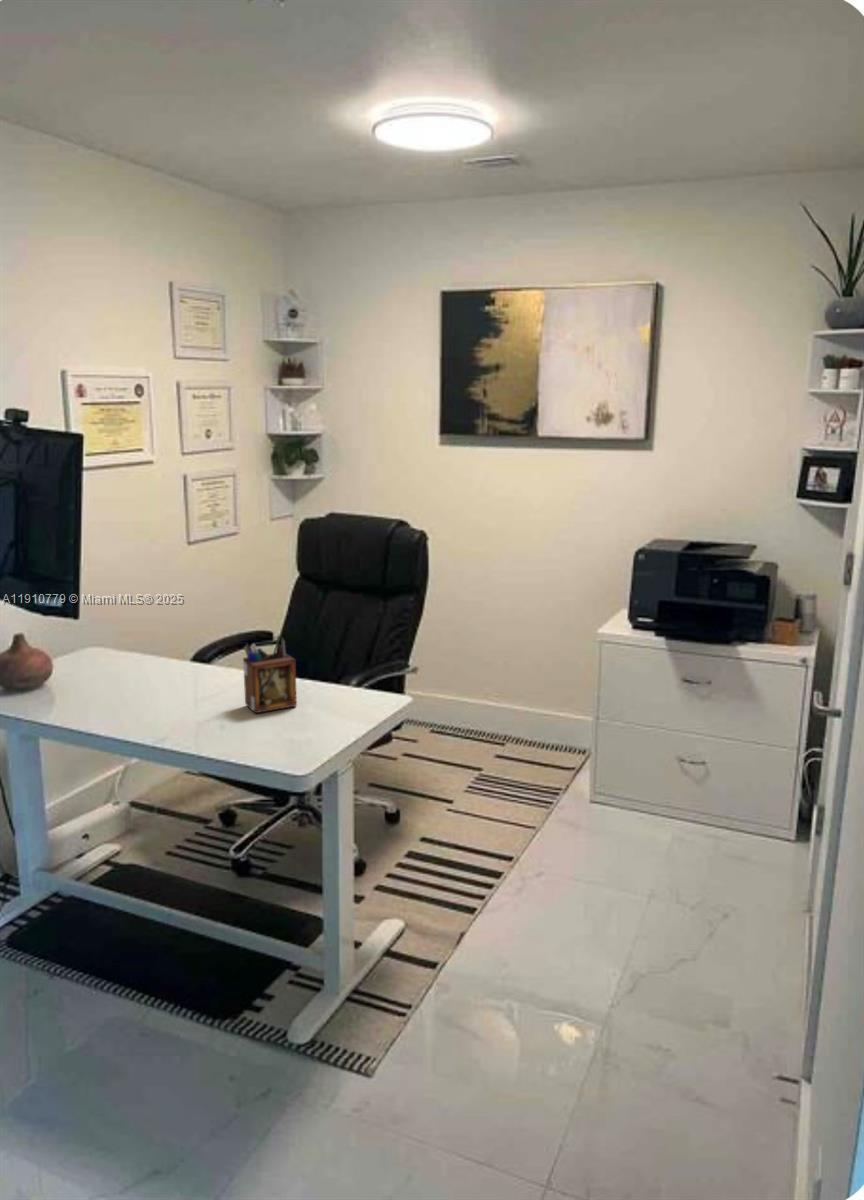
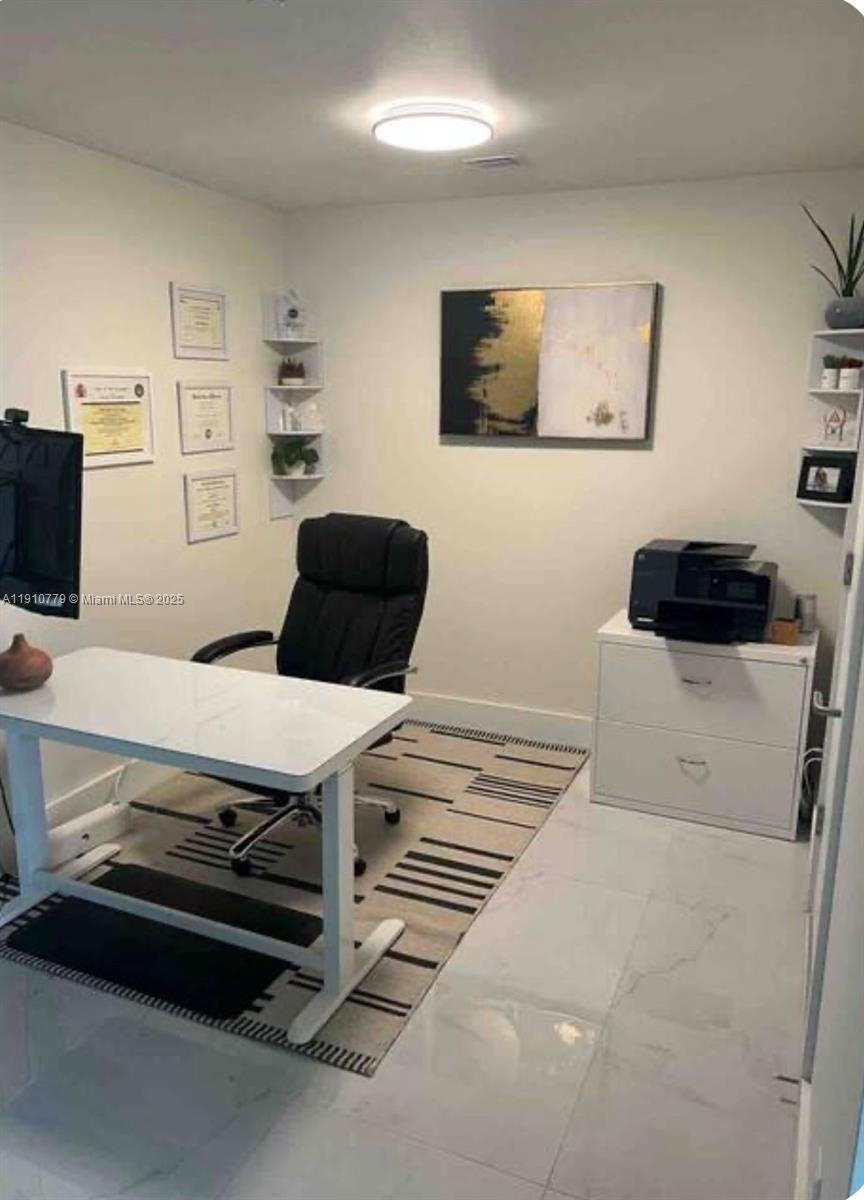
- desk organizer [242,635,298,714]
